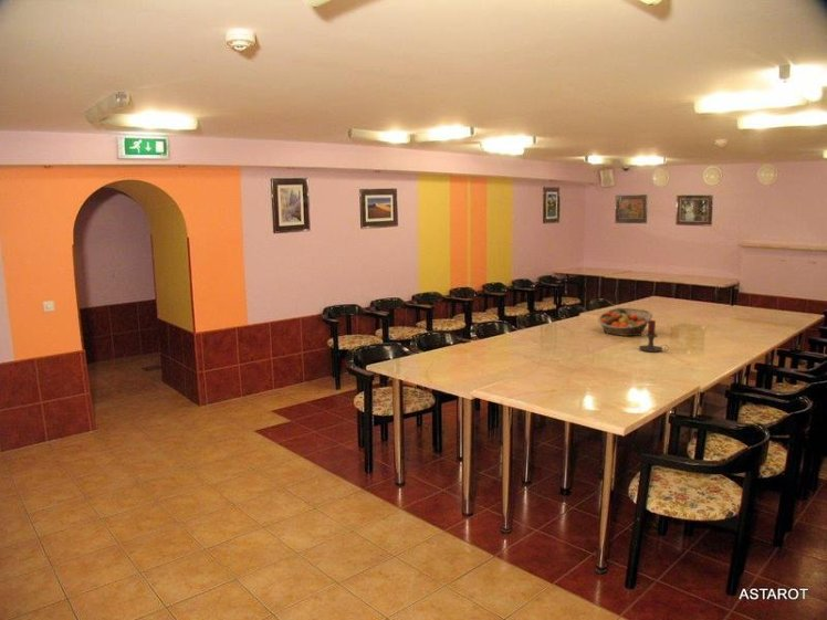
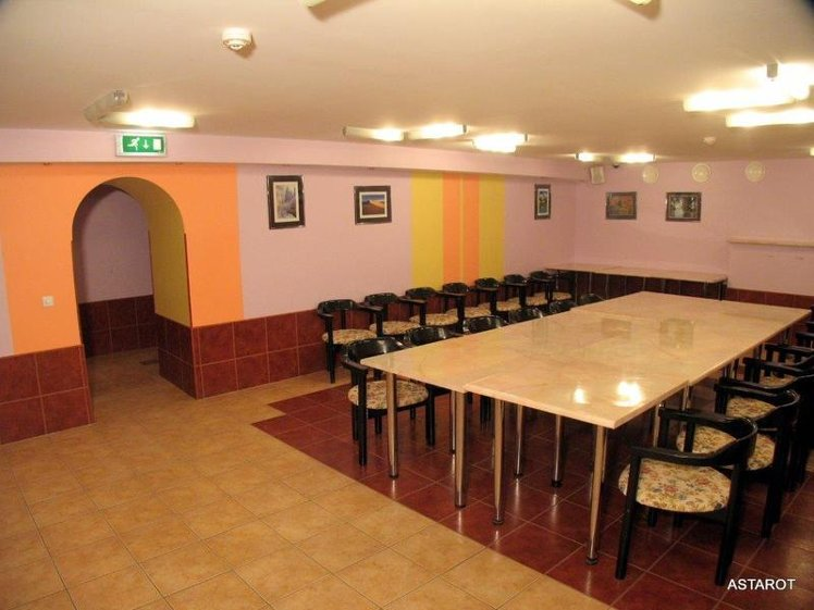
- fruit basket [597,307,653,337]
- candle holder [638,318,670,353]
